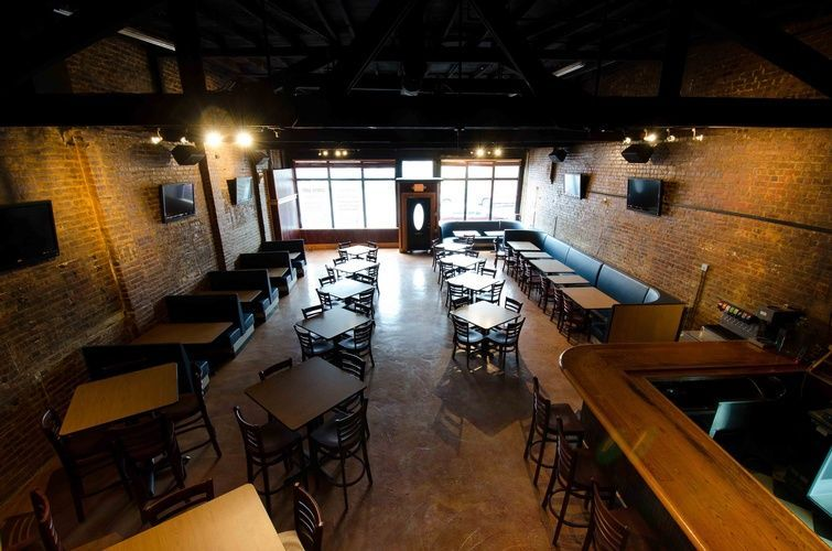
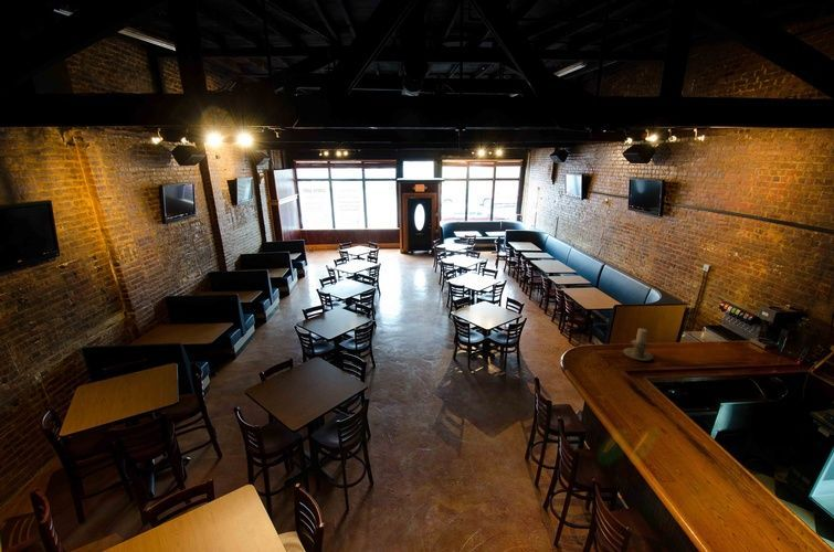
+ candle holder [622,328,655,362]
